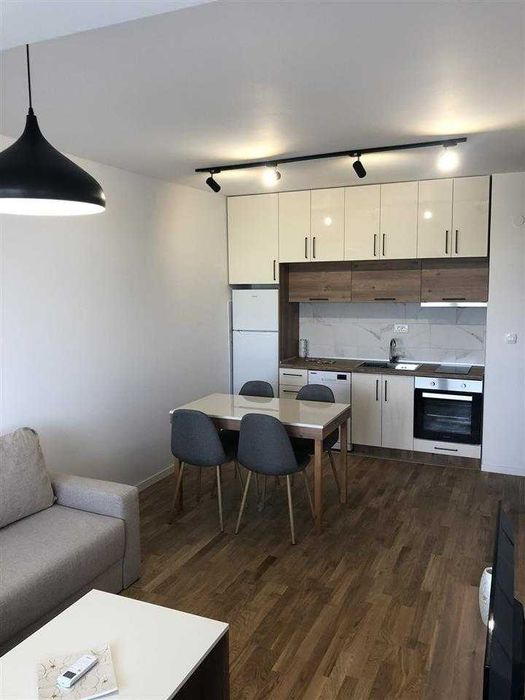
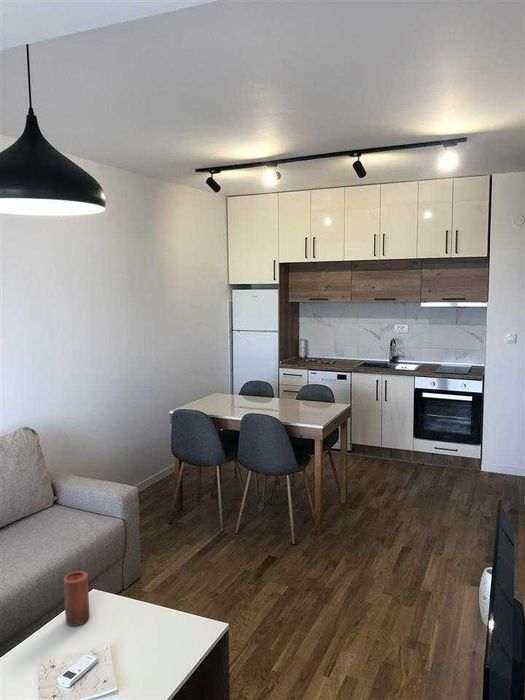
+ candle [63,570,90,627]
